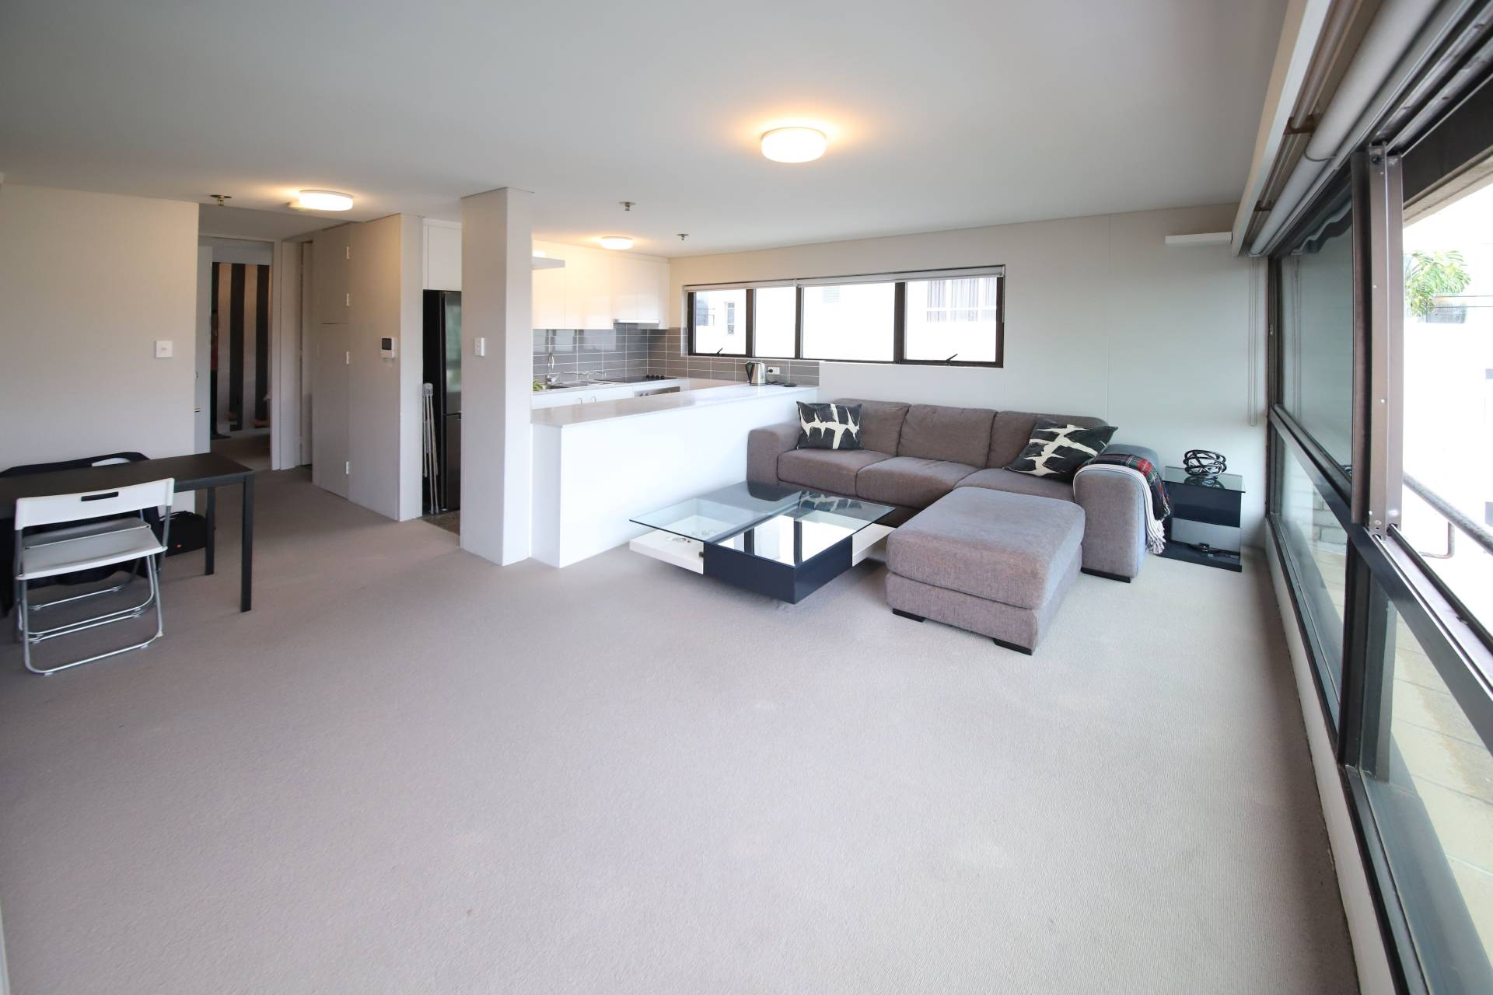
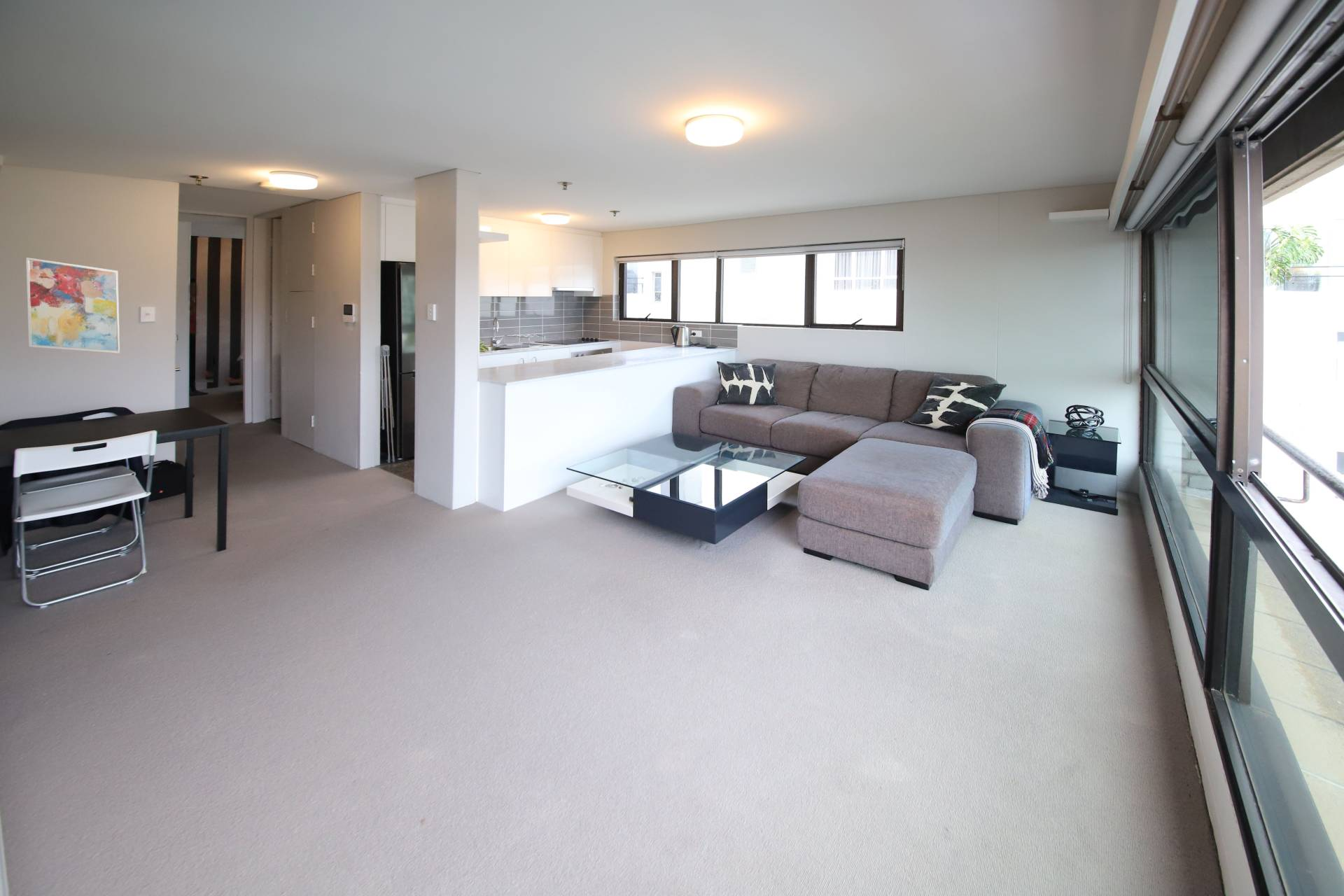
+ wall art [25,257,120,354]
